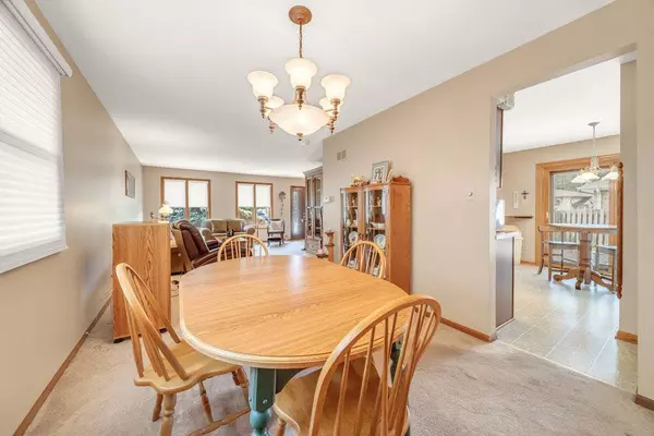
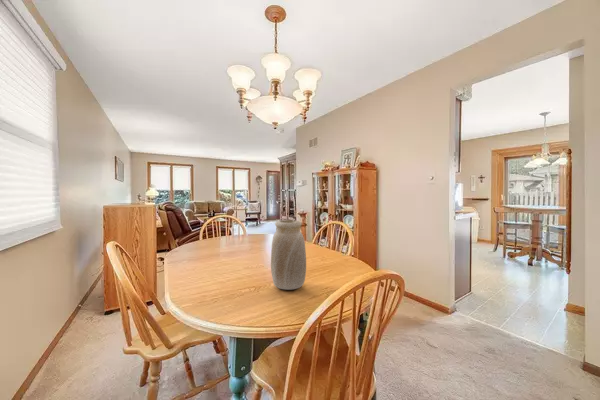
+ vase [270,219,307,291]
